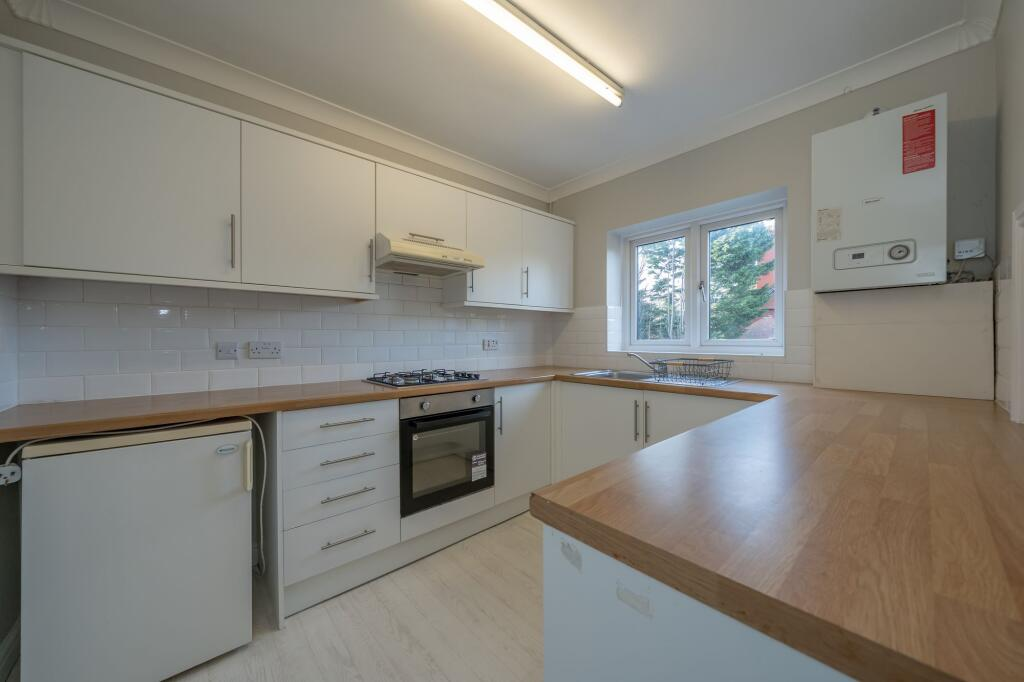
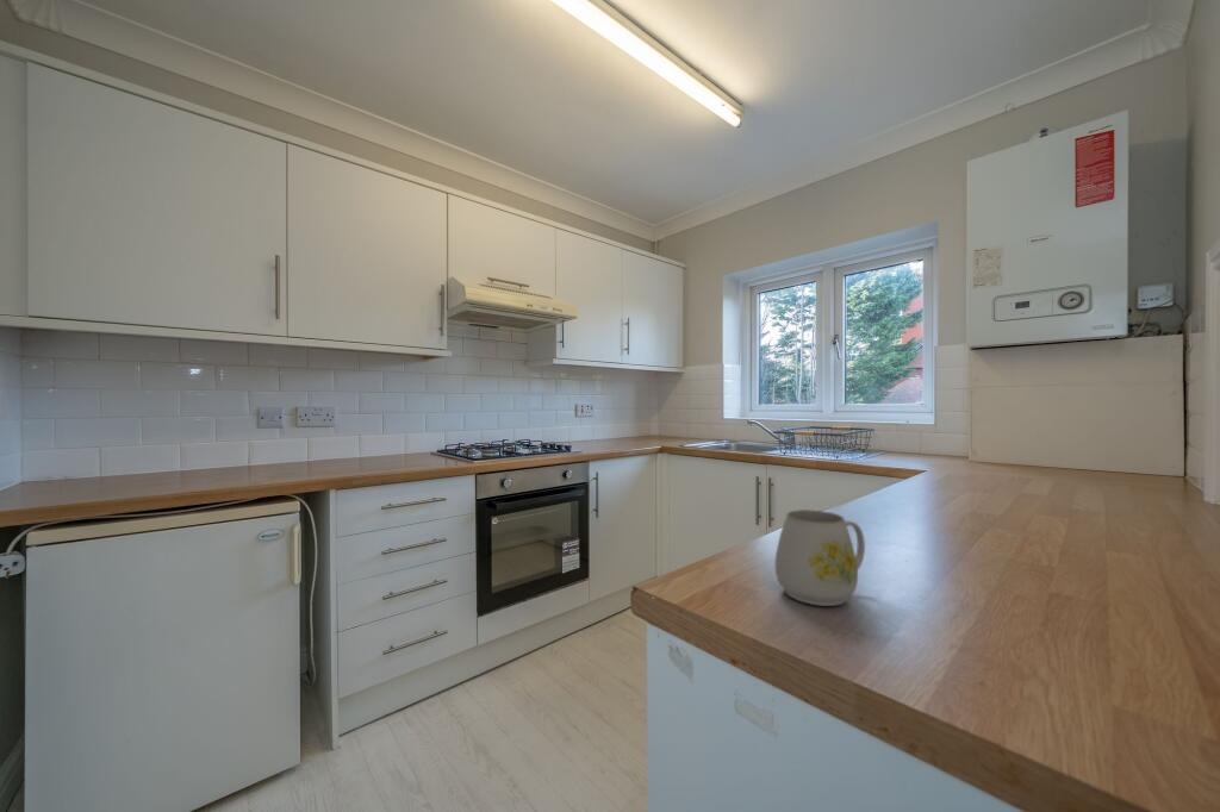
+ mug [773,508,866,607]
